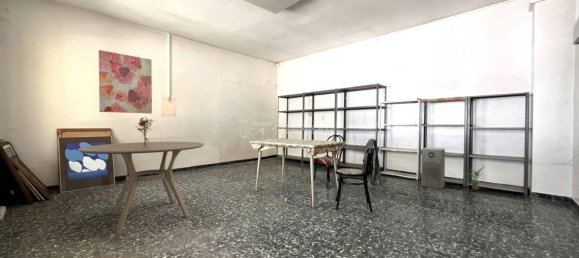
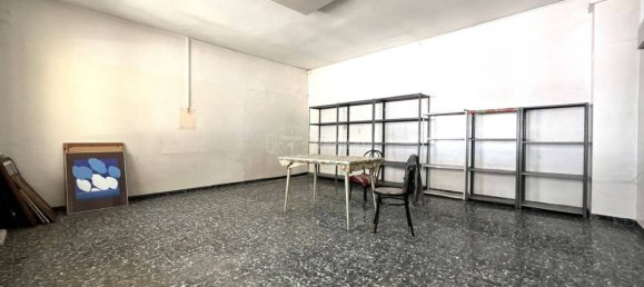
- bouquet [135,116,154,146]
- dining table [77,141,205,235]
- potted plant [468,166,487,191]
- wall art [98,49,153,115]
- air purifier [420,147,446,190]
